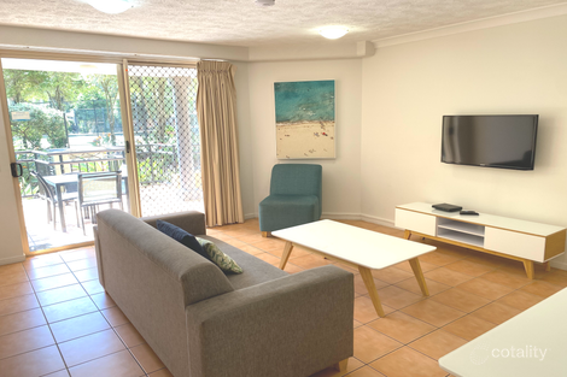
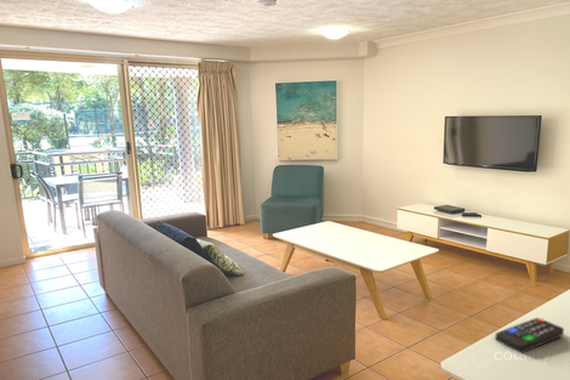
+ remote control [494,317,565,355]
